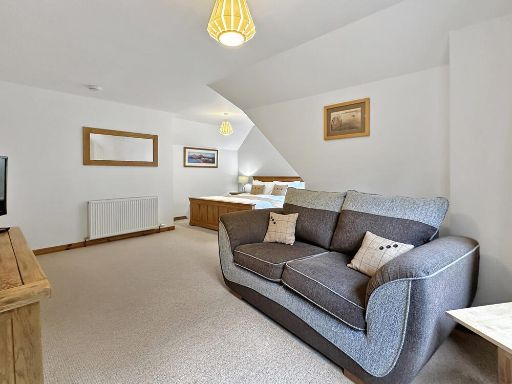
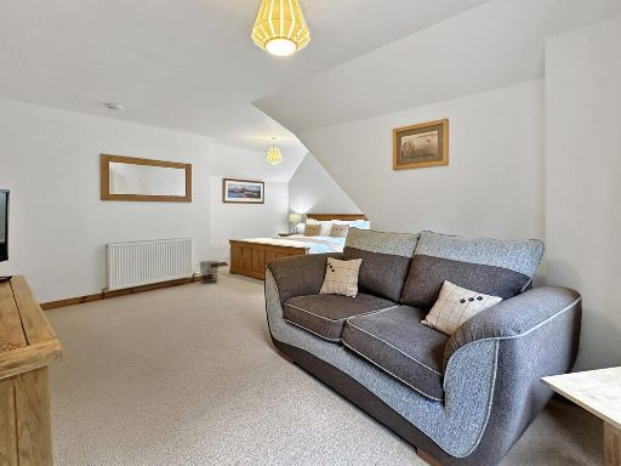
+ waste bin [198,260,220,285]
